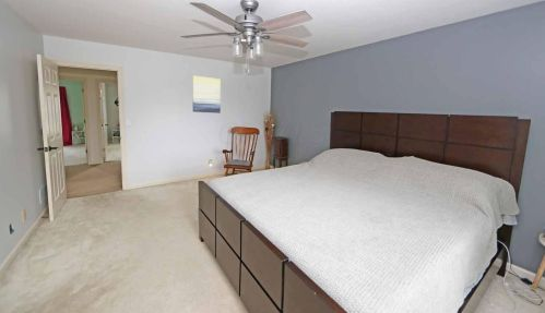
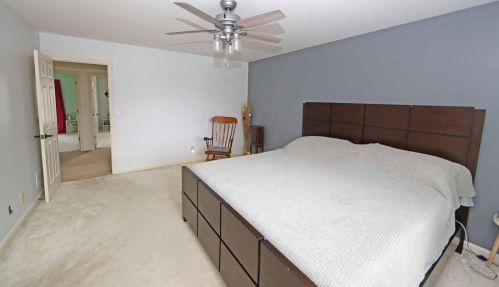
- wall art [191,75,222,115]
